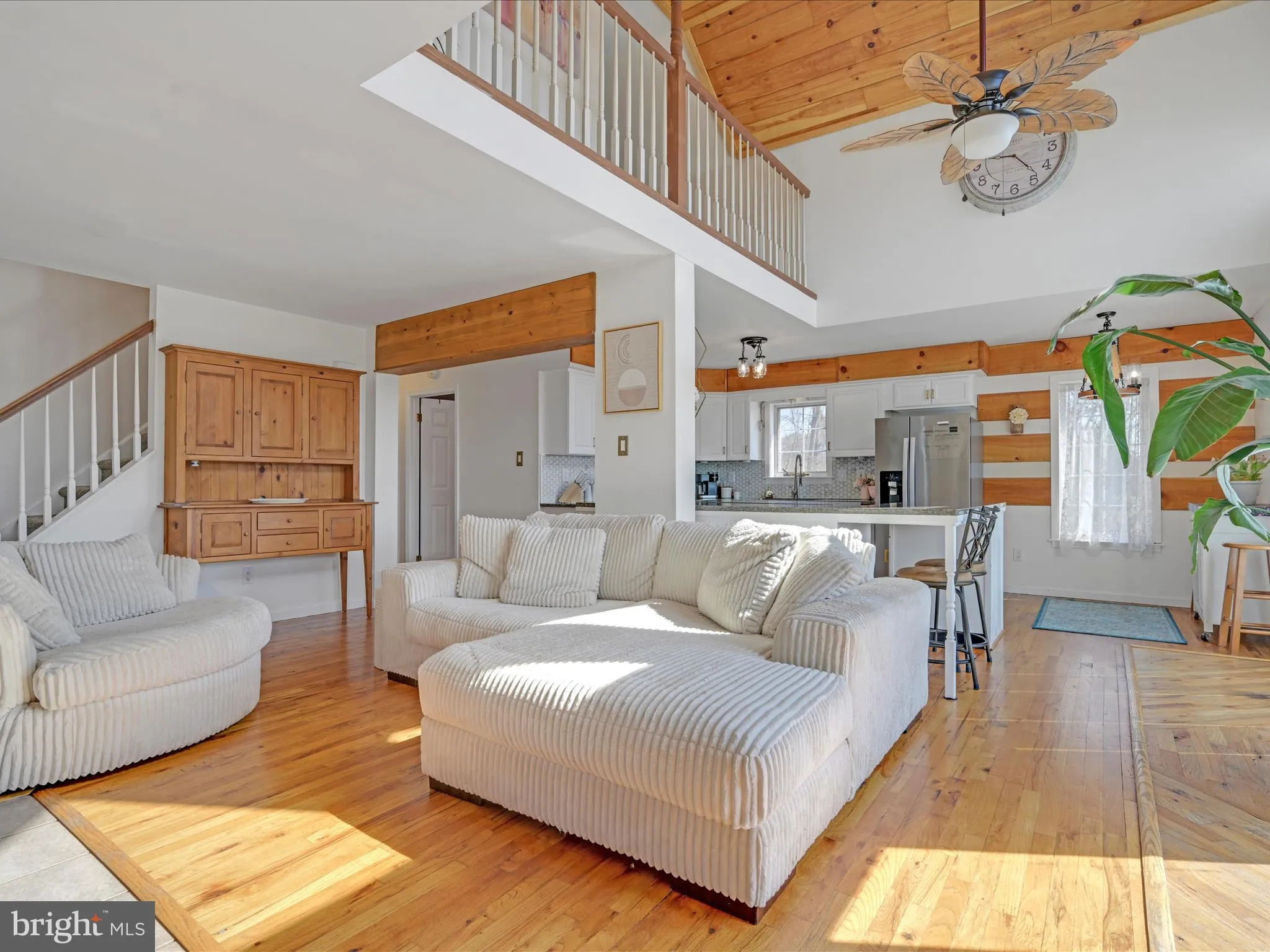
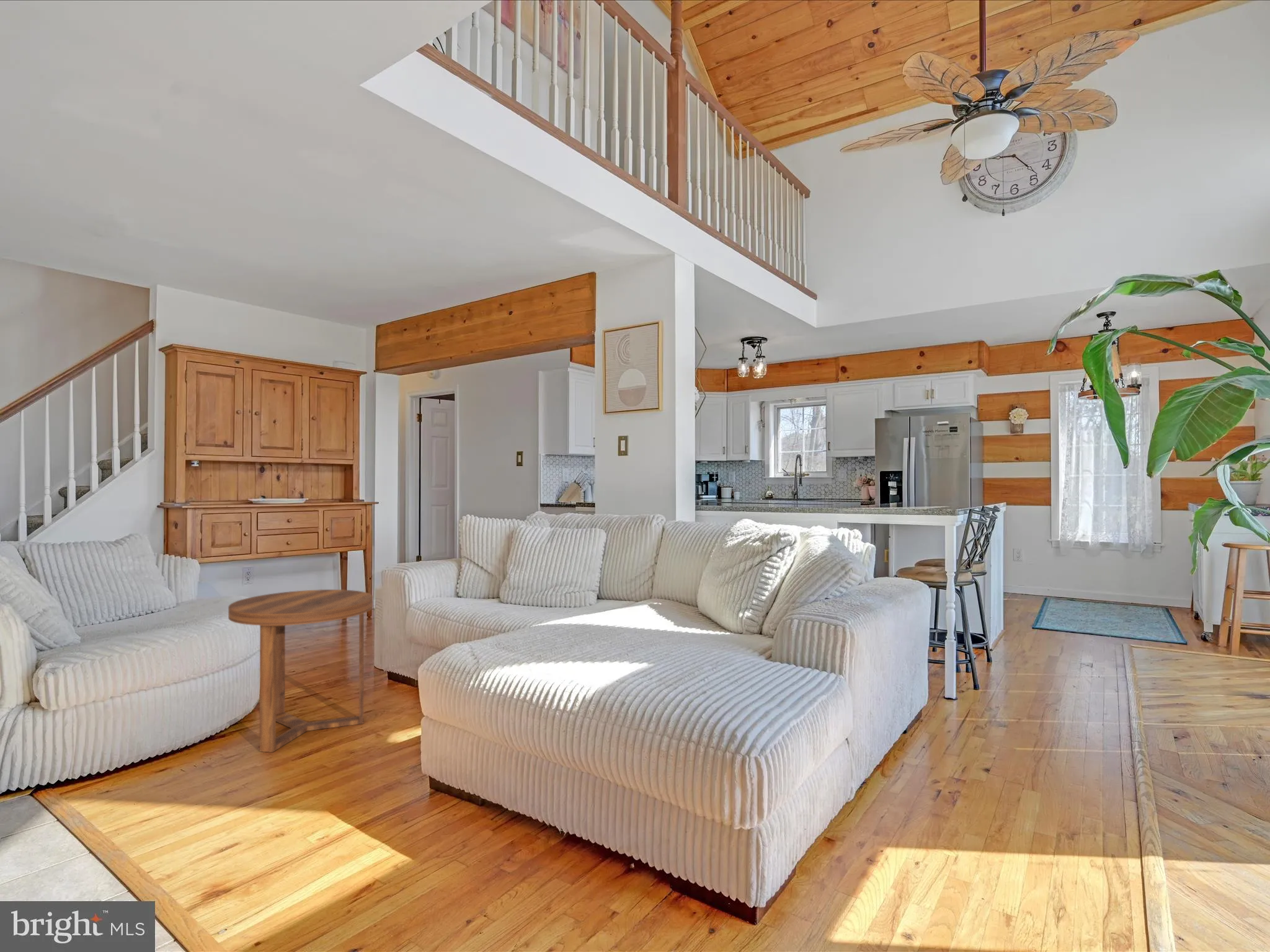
+ side table [228,589,373,753]
